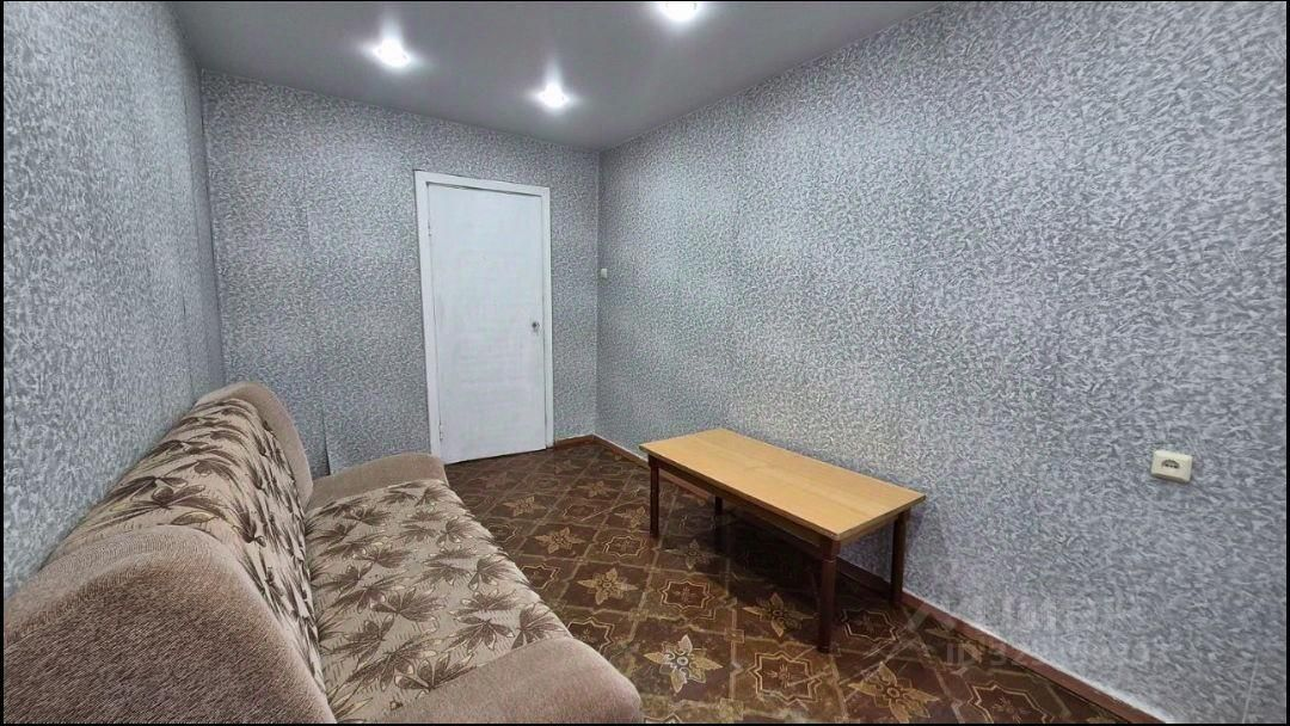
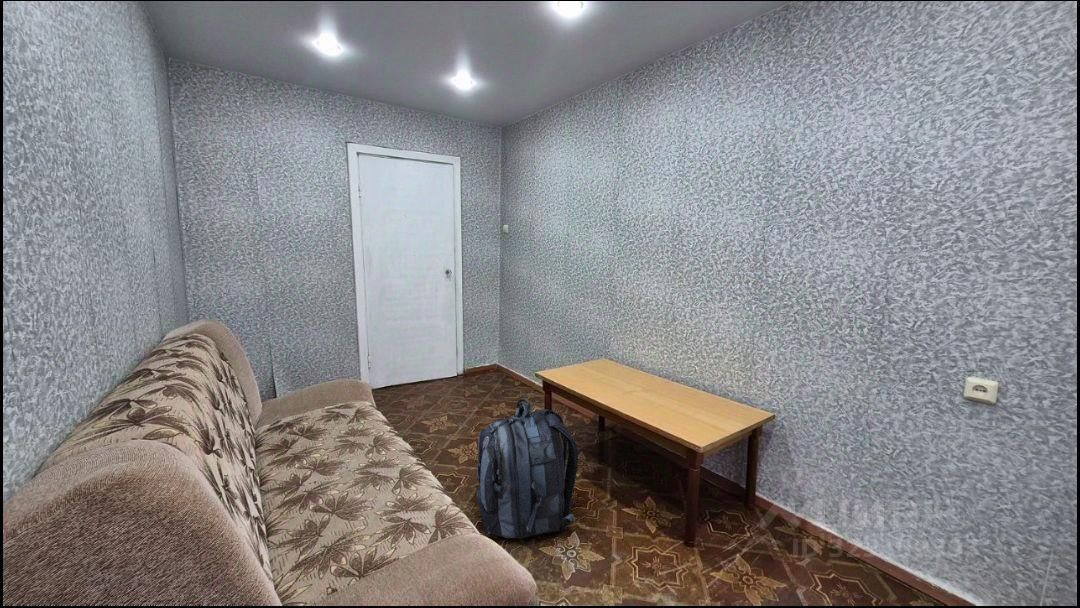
+ backpack [476,397,579,540]
